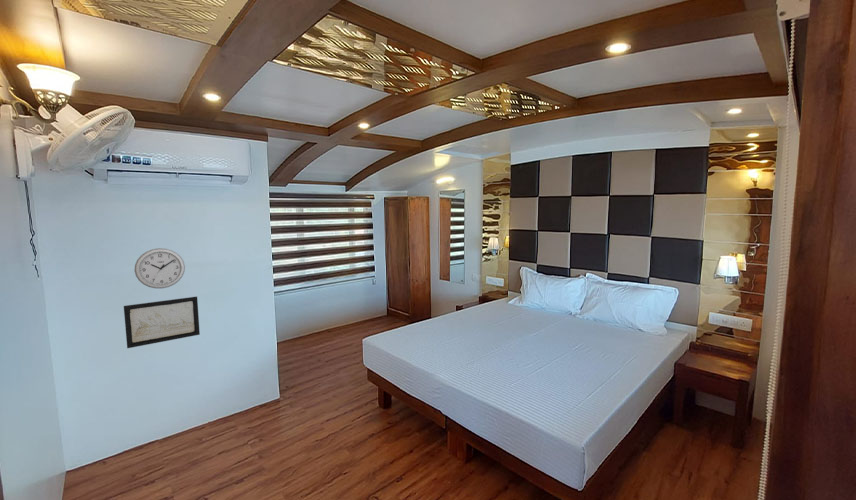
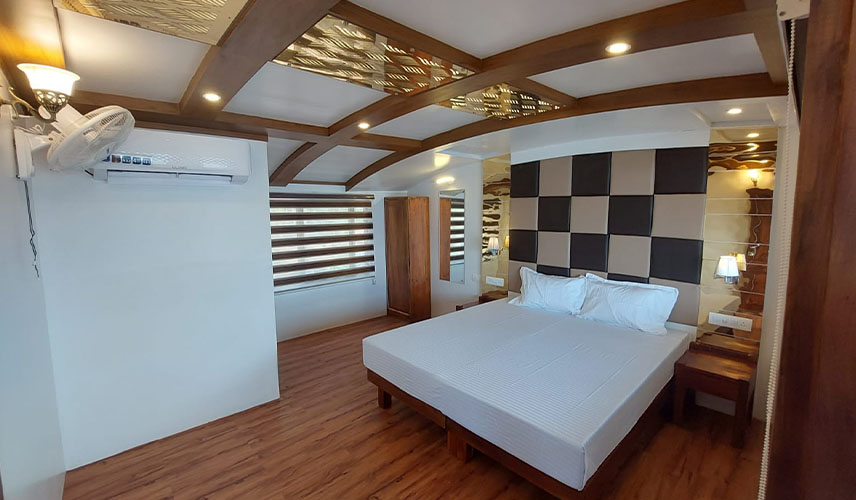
- wall clock [133,247,186,289]
- wall art [123,295,201,349]
